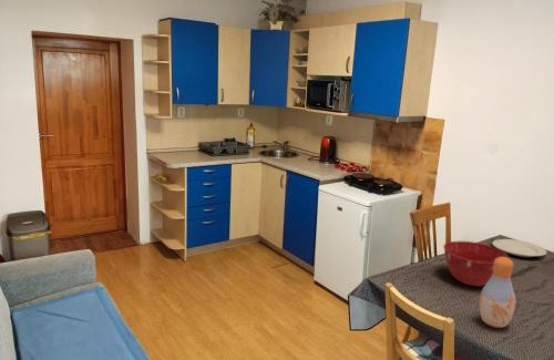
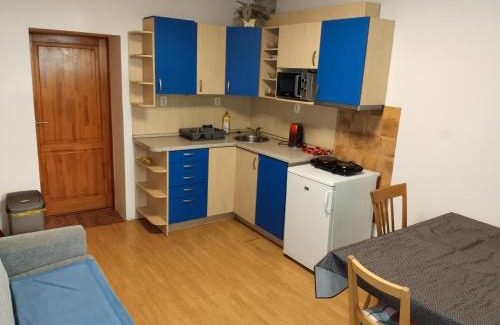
- chinaware [491,238,547,258]
- vase [479,257,516,329]
- mixing bowl [442,240,510,287]
